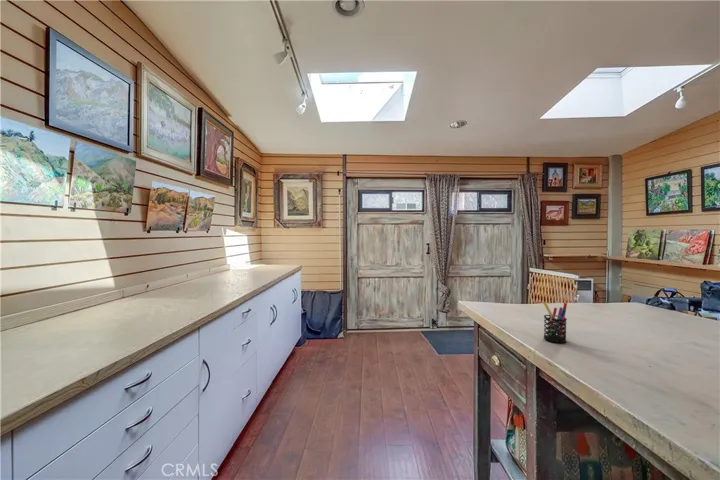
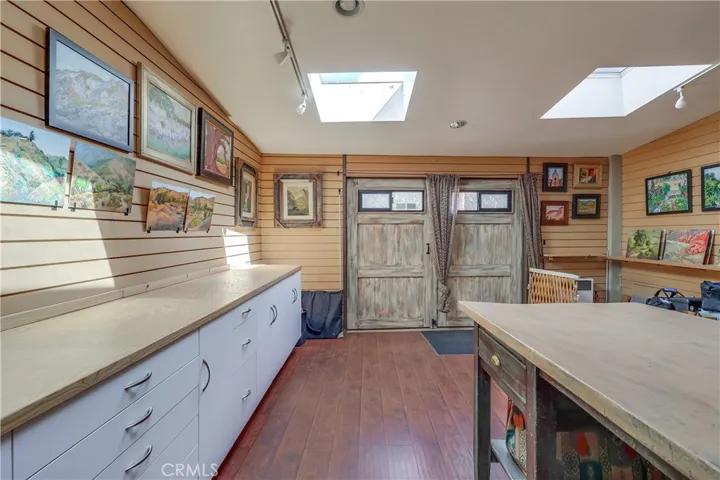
- pen holder [543,301,568,344]
